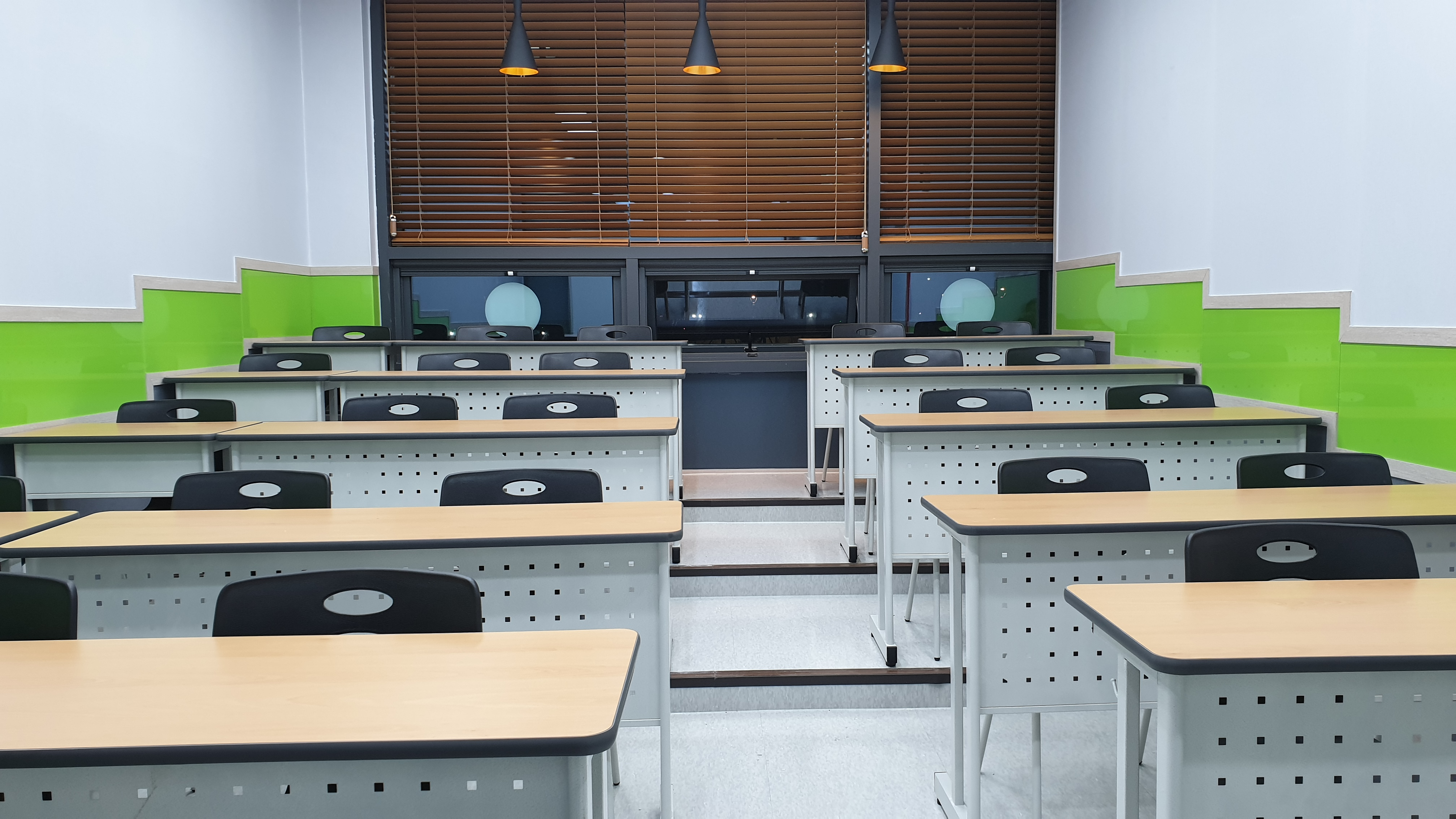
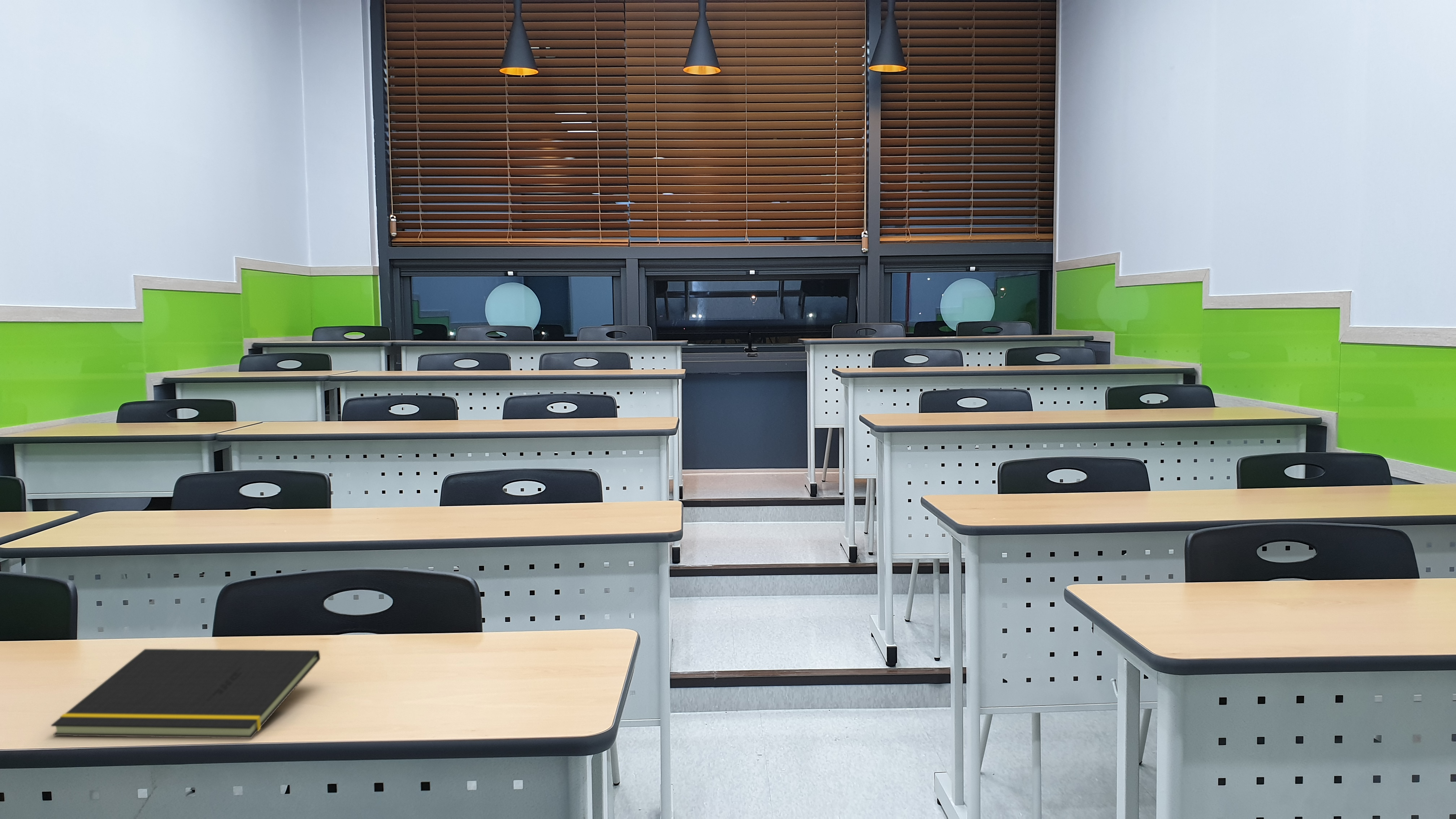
+ notepad [51,649,321,738]
